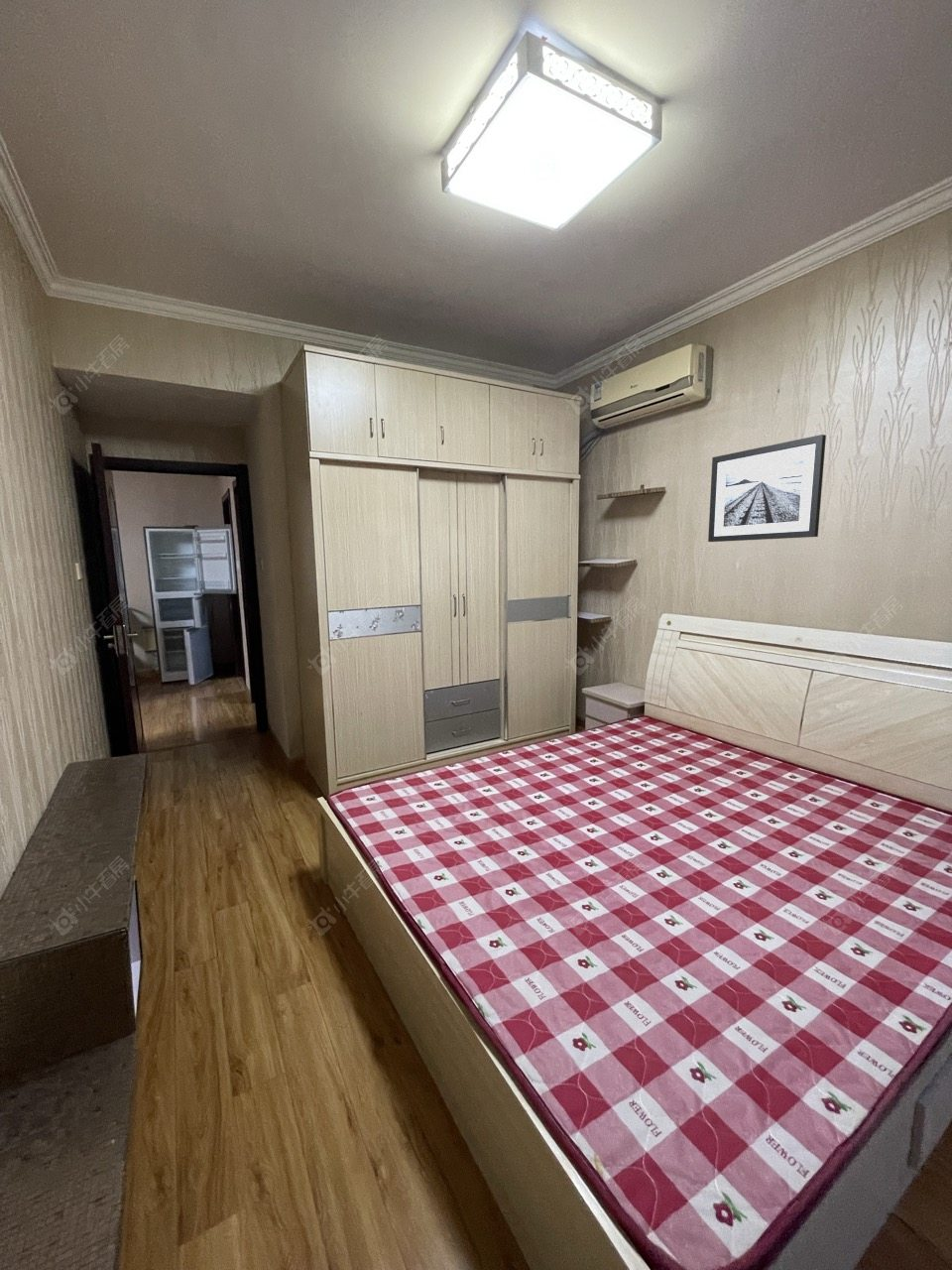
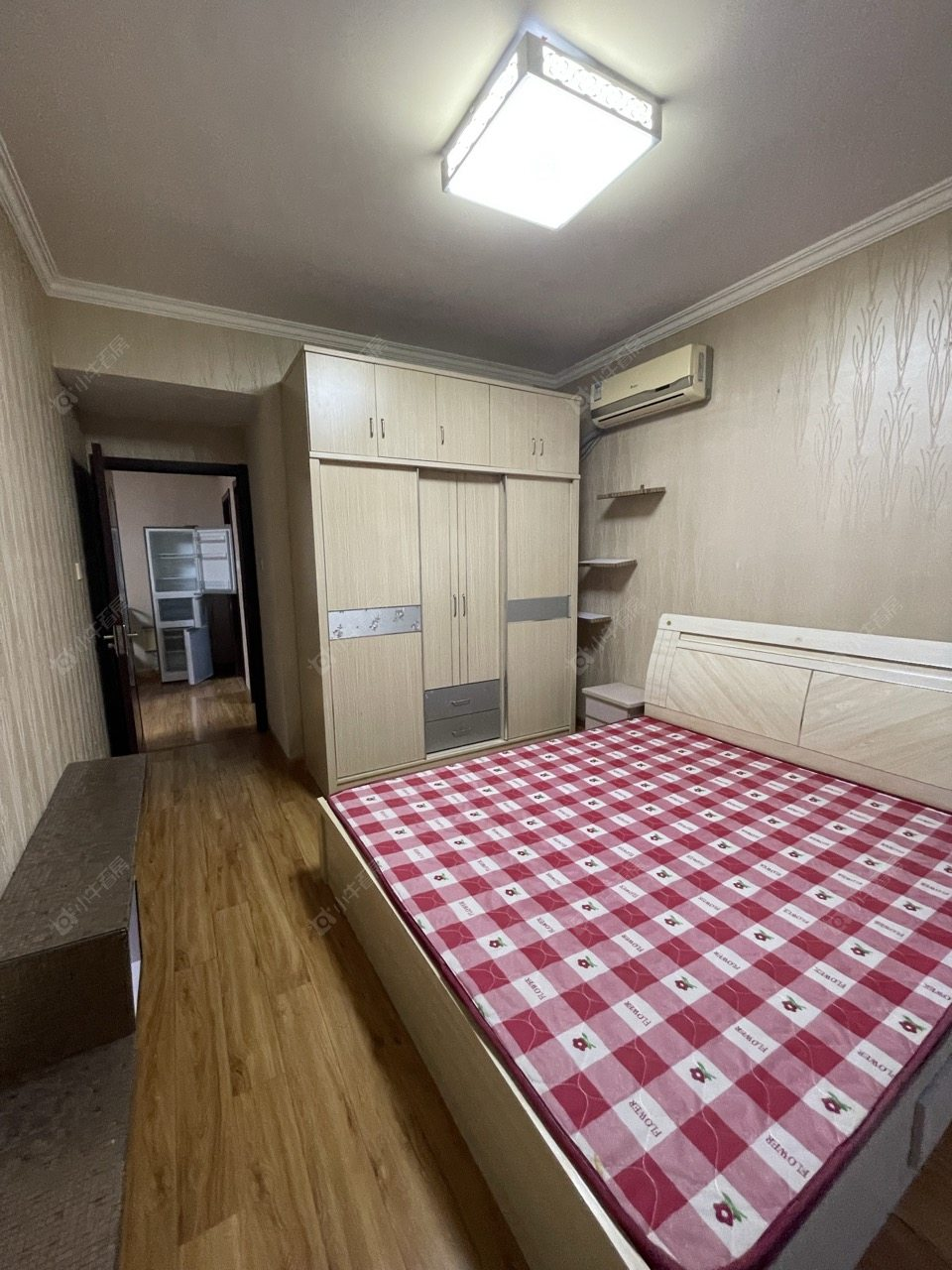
- wall art [707,434,827,543]
